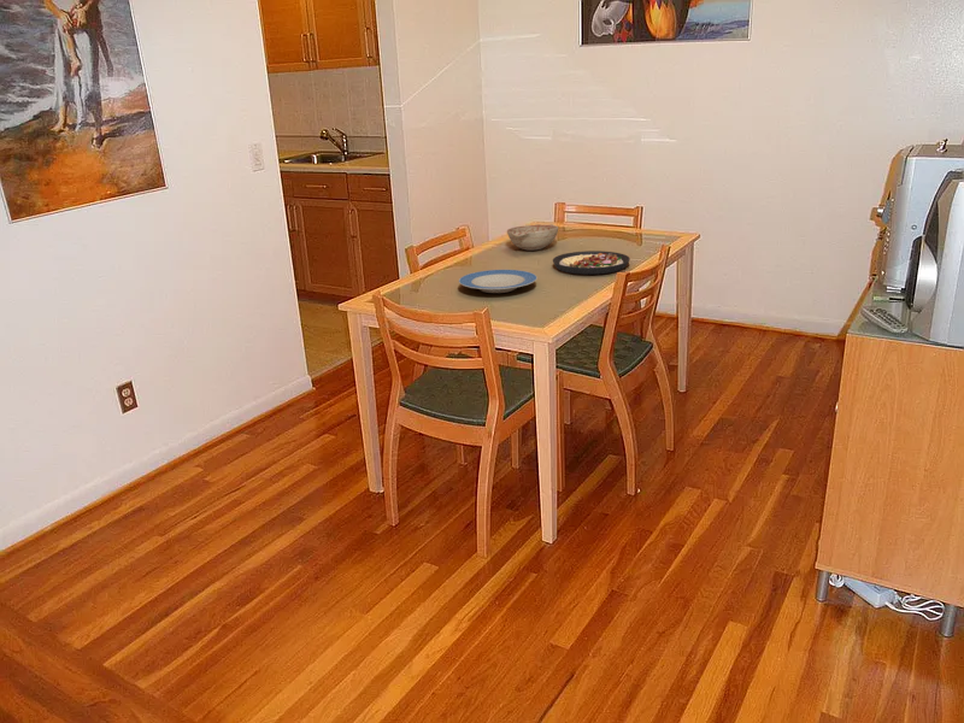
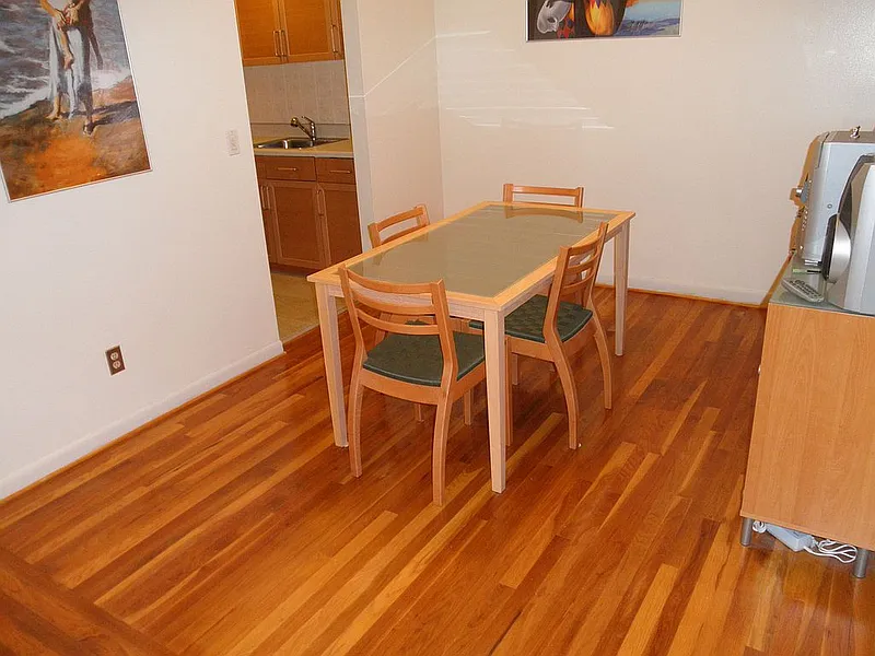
- decorative bowl [506,223,559,252]
- plate [552,249,631,275]
- plate [458,269,539,294]
